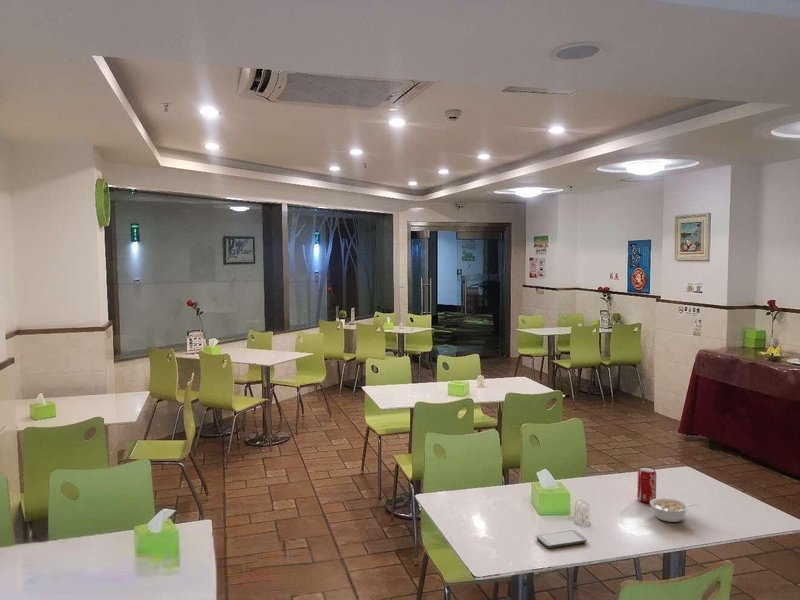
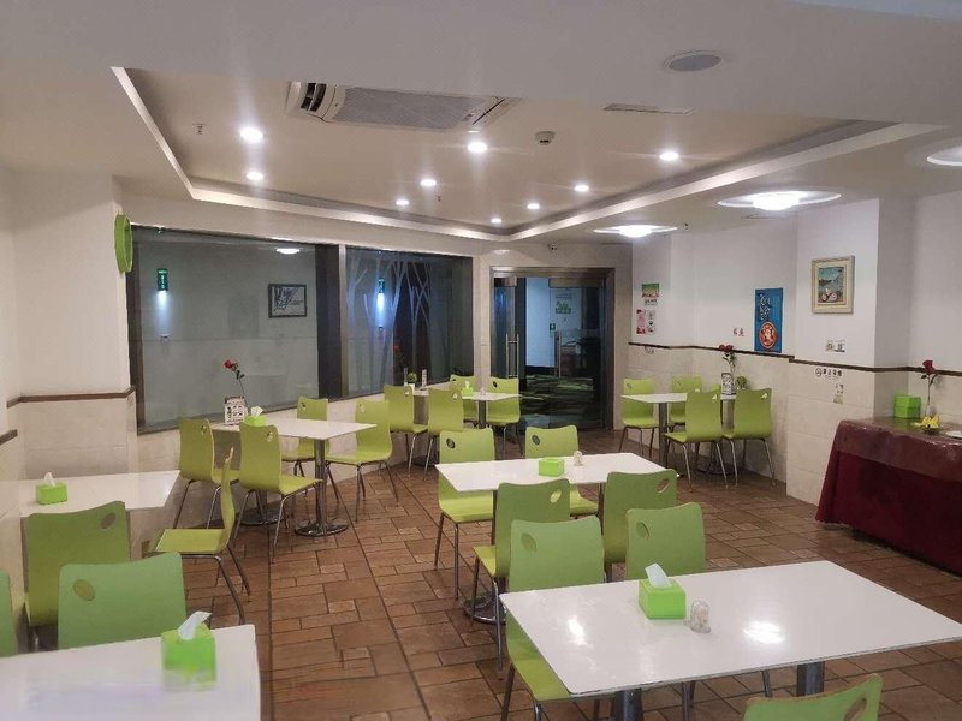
- legume [649,497,699,523]
- beverage can [636,466,657,504]
- smartphone [536,529,587,549]
